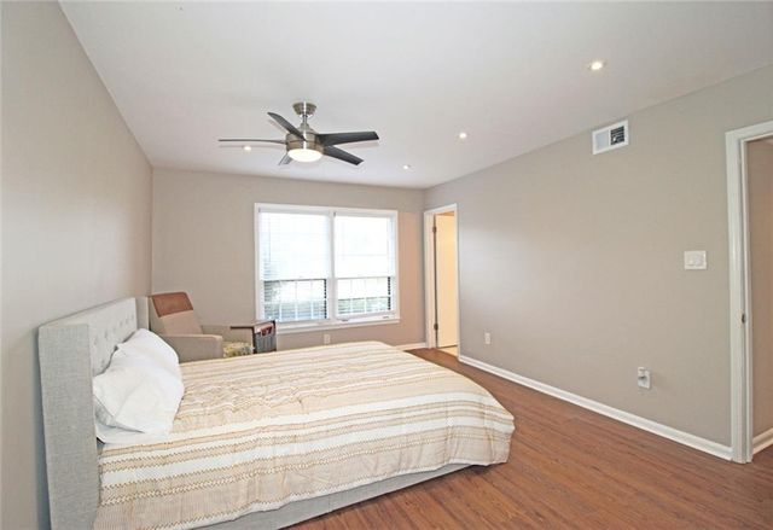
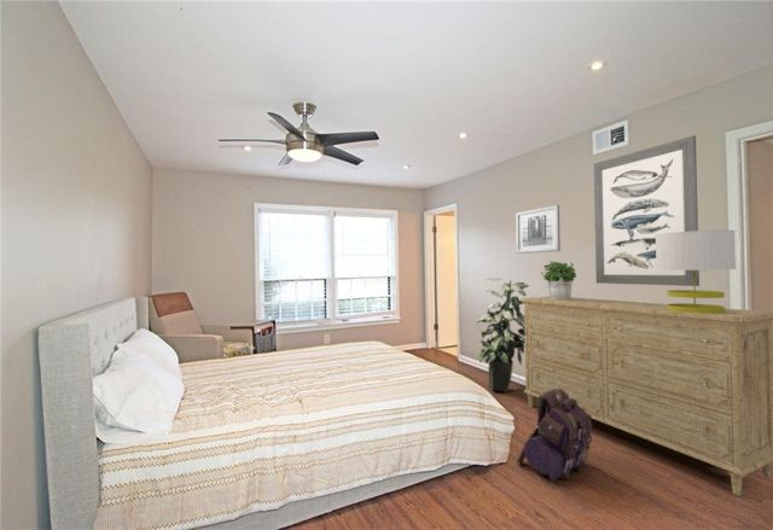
+ wall art [515,204,562,255]
+ wall art [593,134,701,287]
+ indoor plant [475,276,530,394]
+ potted plant [540,260,577,301]
+ table lamp [656,229,737,314]
+ dresser [519,296,773,496]
+ backpack [515,388,593,483]
